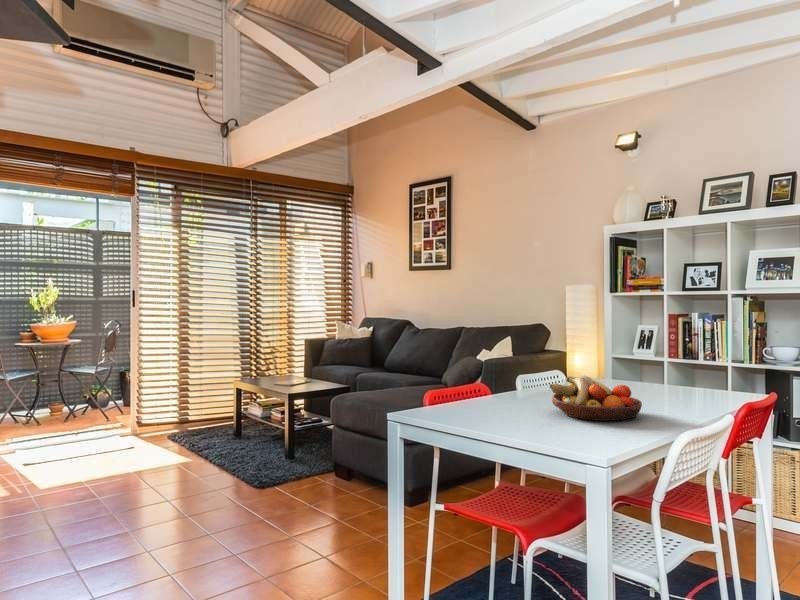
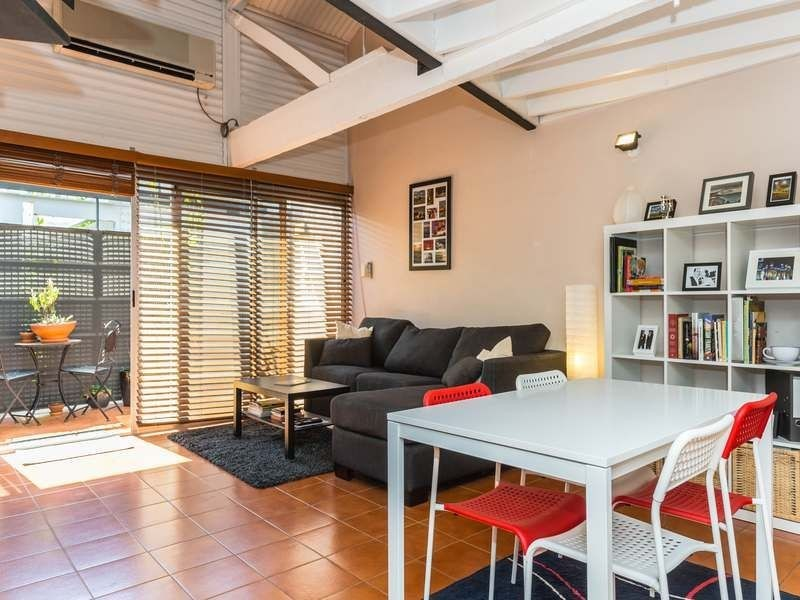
- fruit bowl [548,375,643,422]
